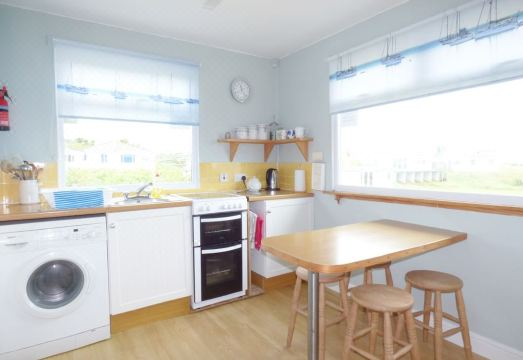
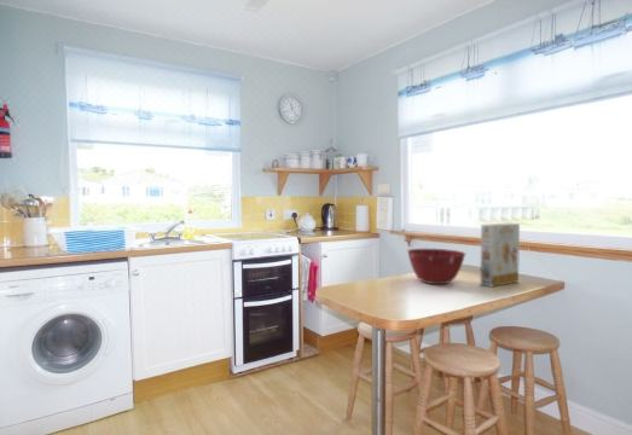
+ mixing bowl [406,248,466,285]
+ cereal box [479,222,521,288]
